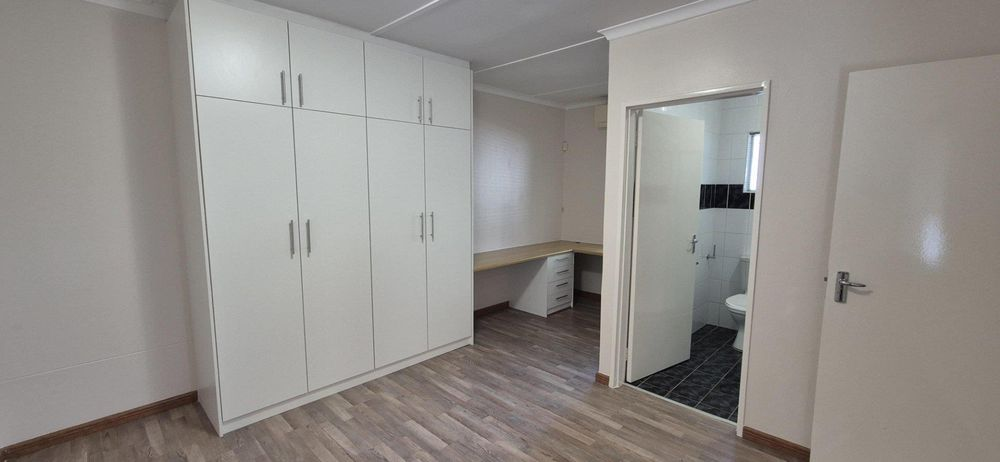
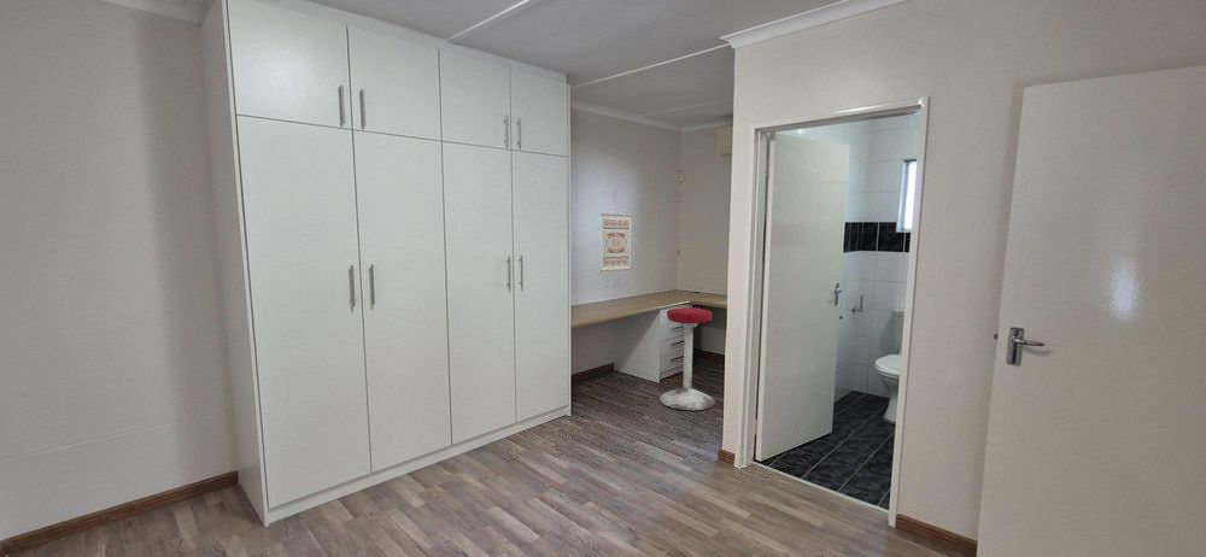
+ stool [658,306,716,411]
+ wall art [598,212,633,272]
